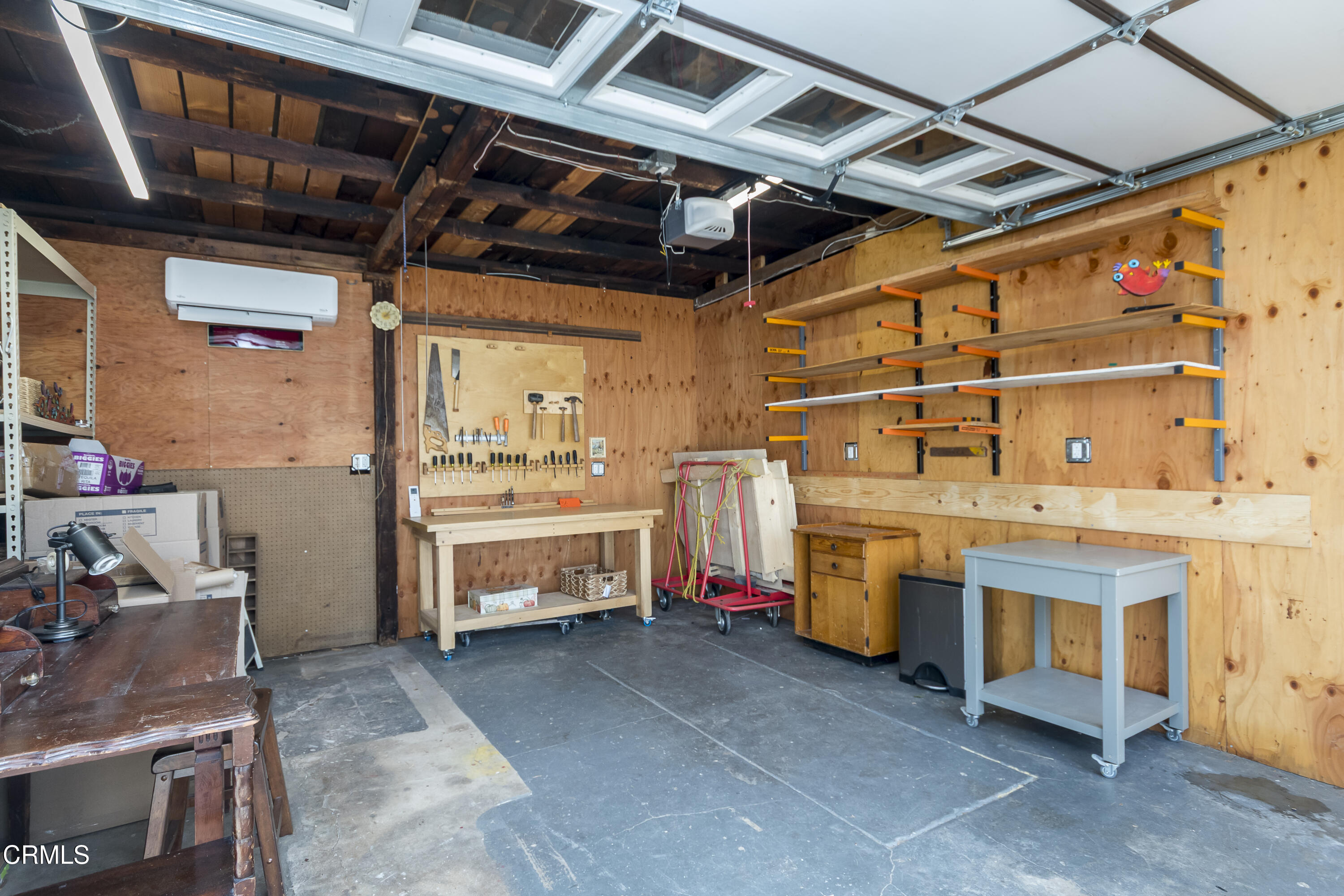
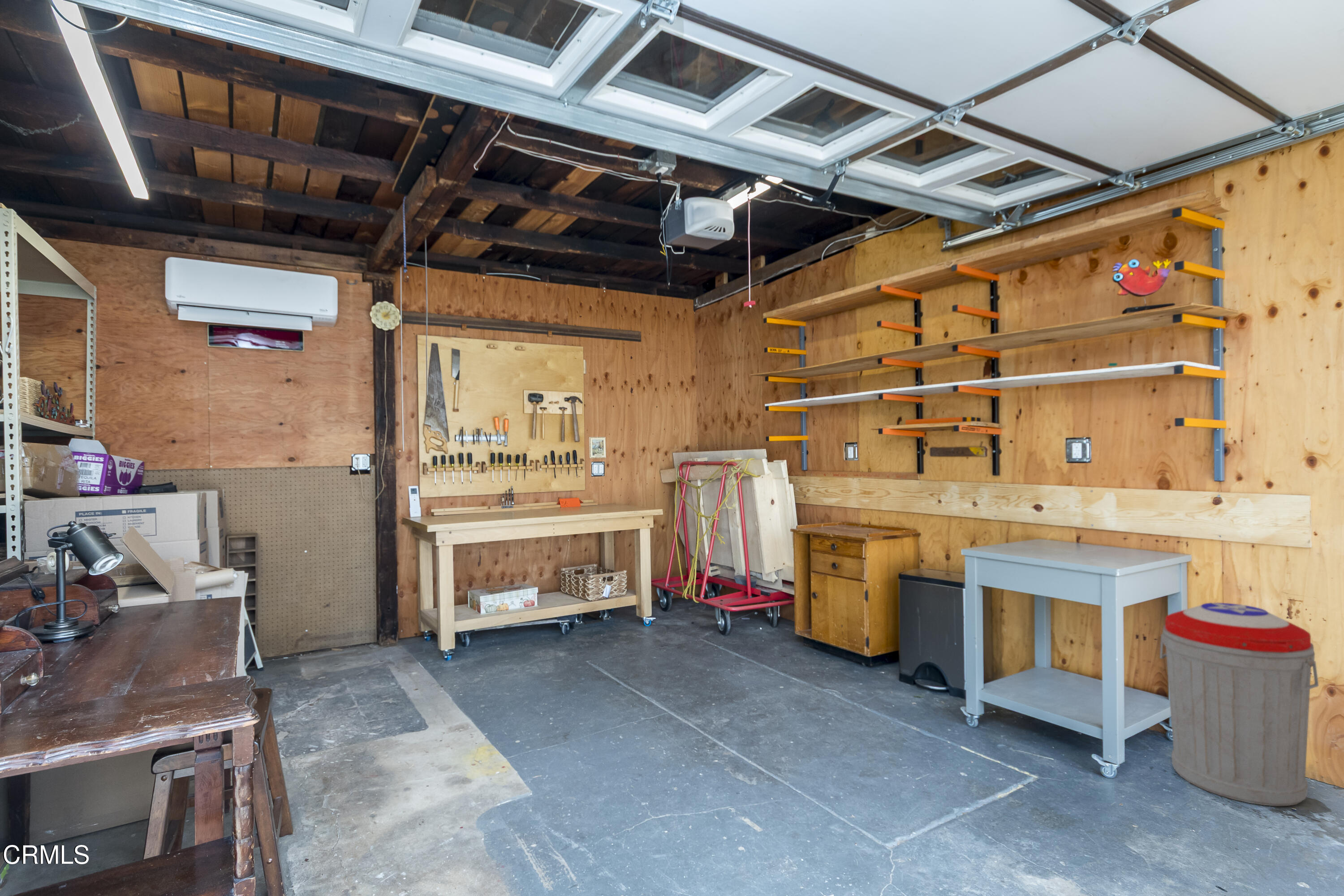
+ trash can [1159,602,1319,807]
